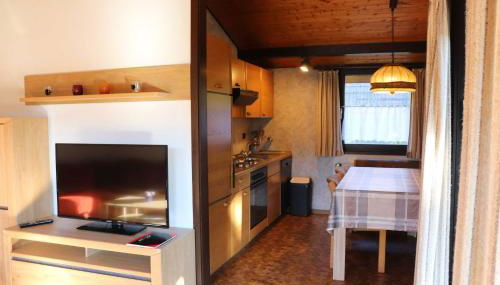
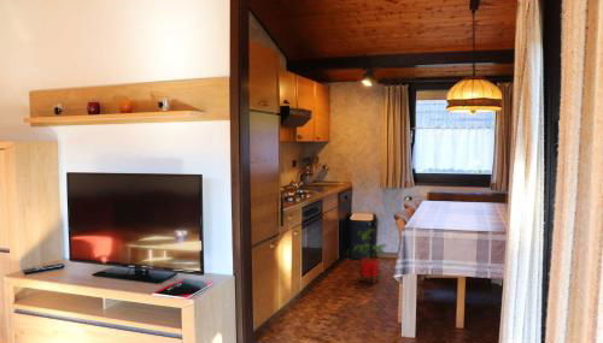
+ house plant [352,227,390,286]
